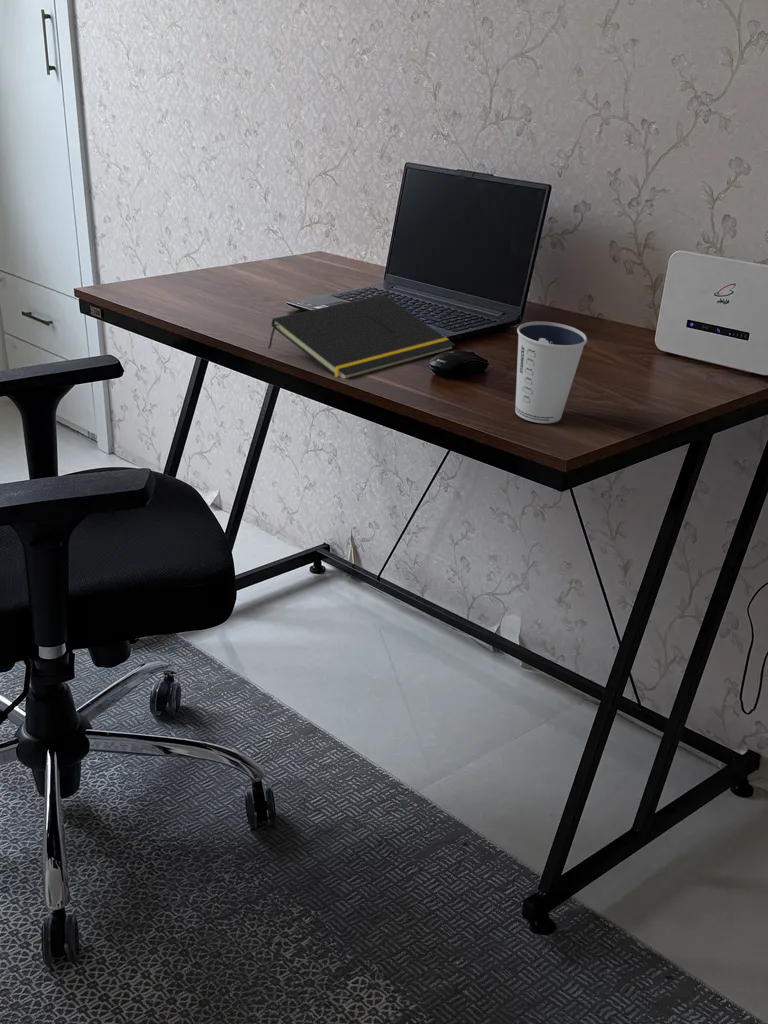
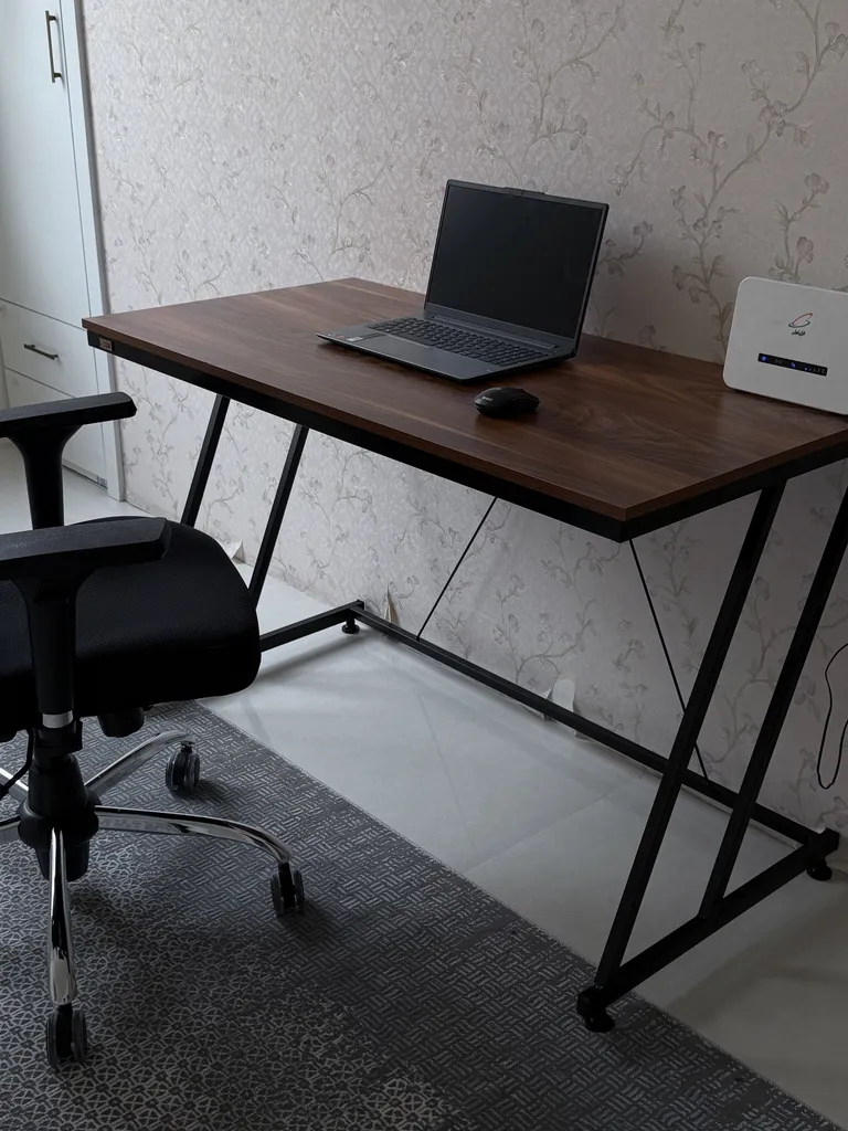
- dixie cup [514,320,588,424]
- notepad [267,294,456,380]
